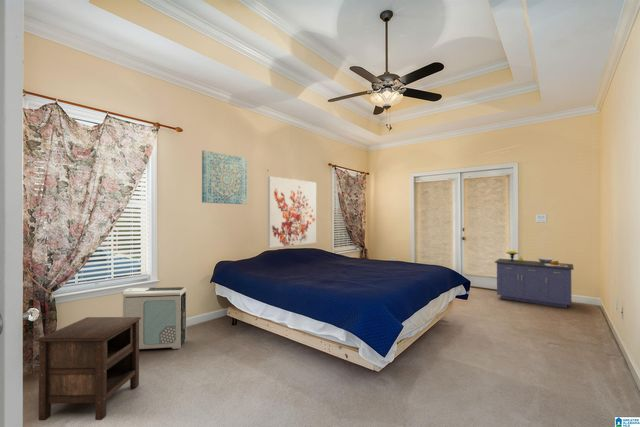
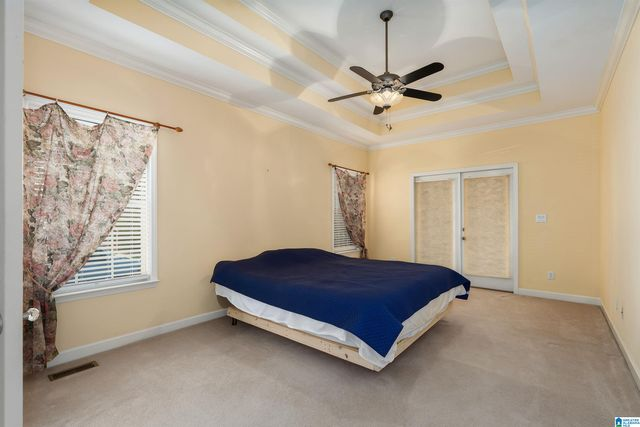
- wall art [267,175,317,249]
- storage cabinet [494,249,575,309]
- air purifier [121,286,187,350]
- nightstand [35,316,141,421]
- wall art [201,149,248,205]
